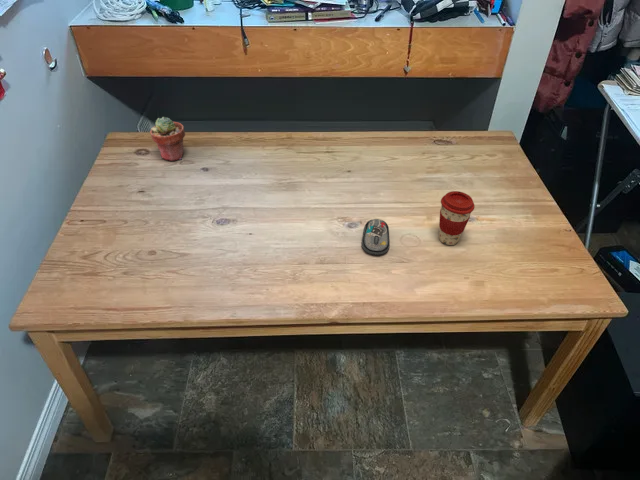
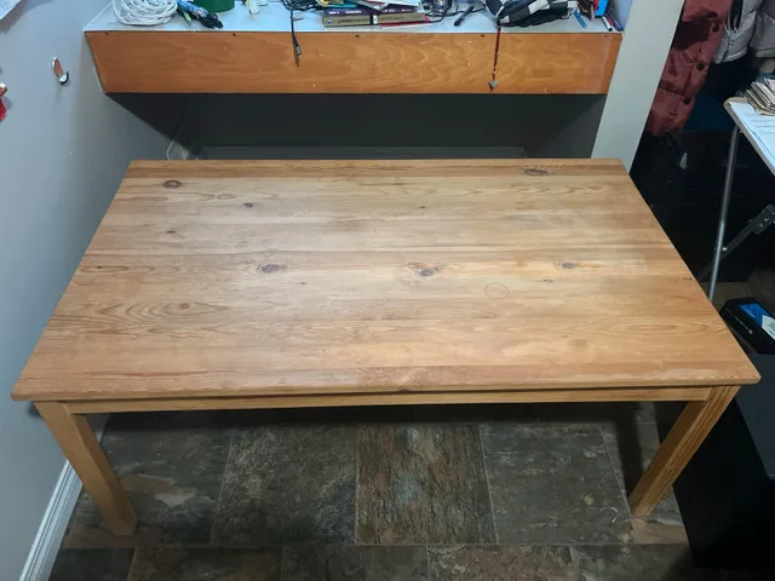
- computer mouse [361,218,391,256]
- potted succulent [149,116,186,162]
- coffee cup [438,190,476,246]
